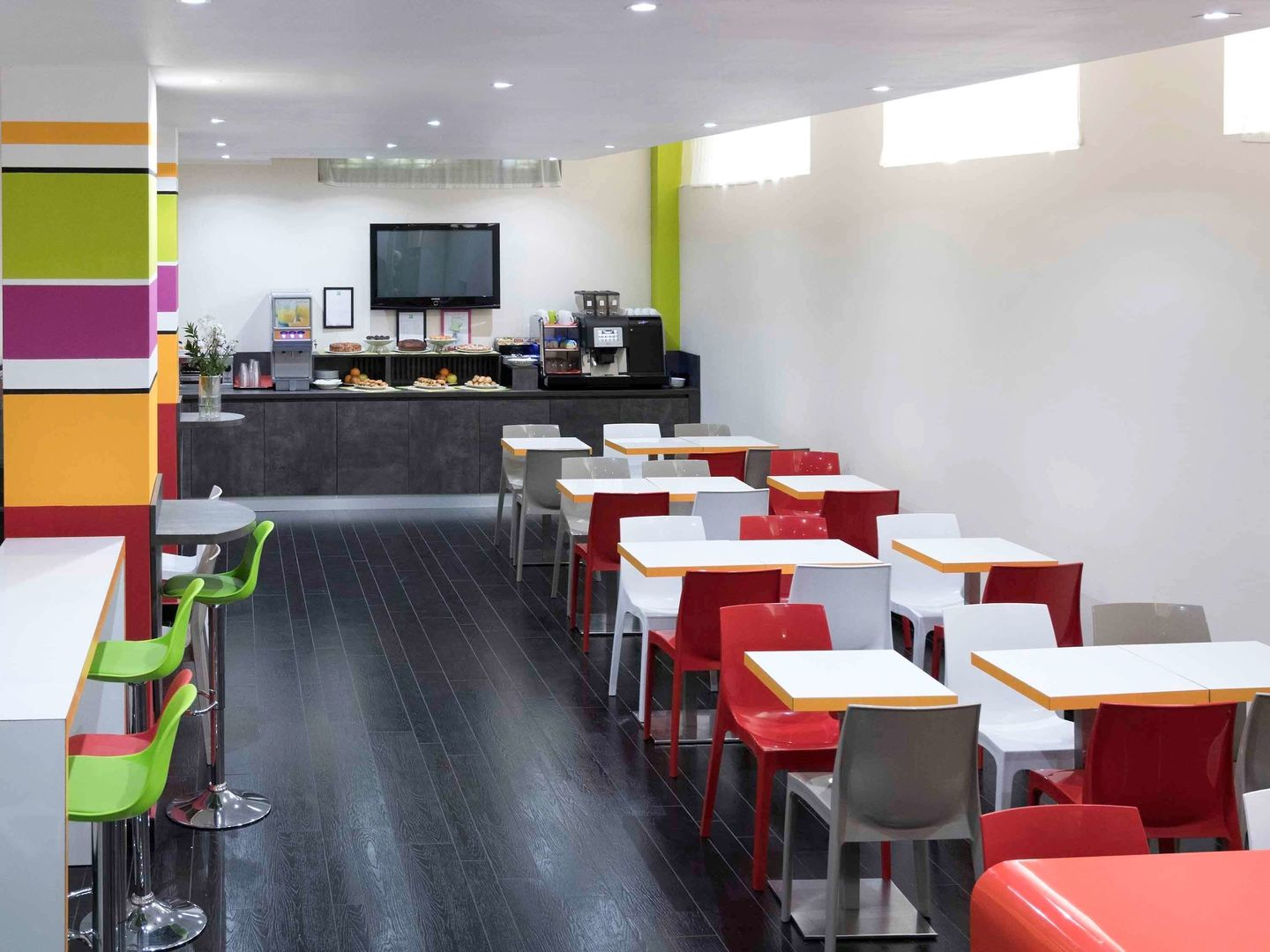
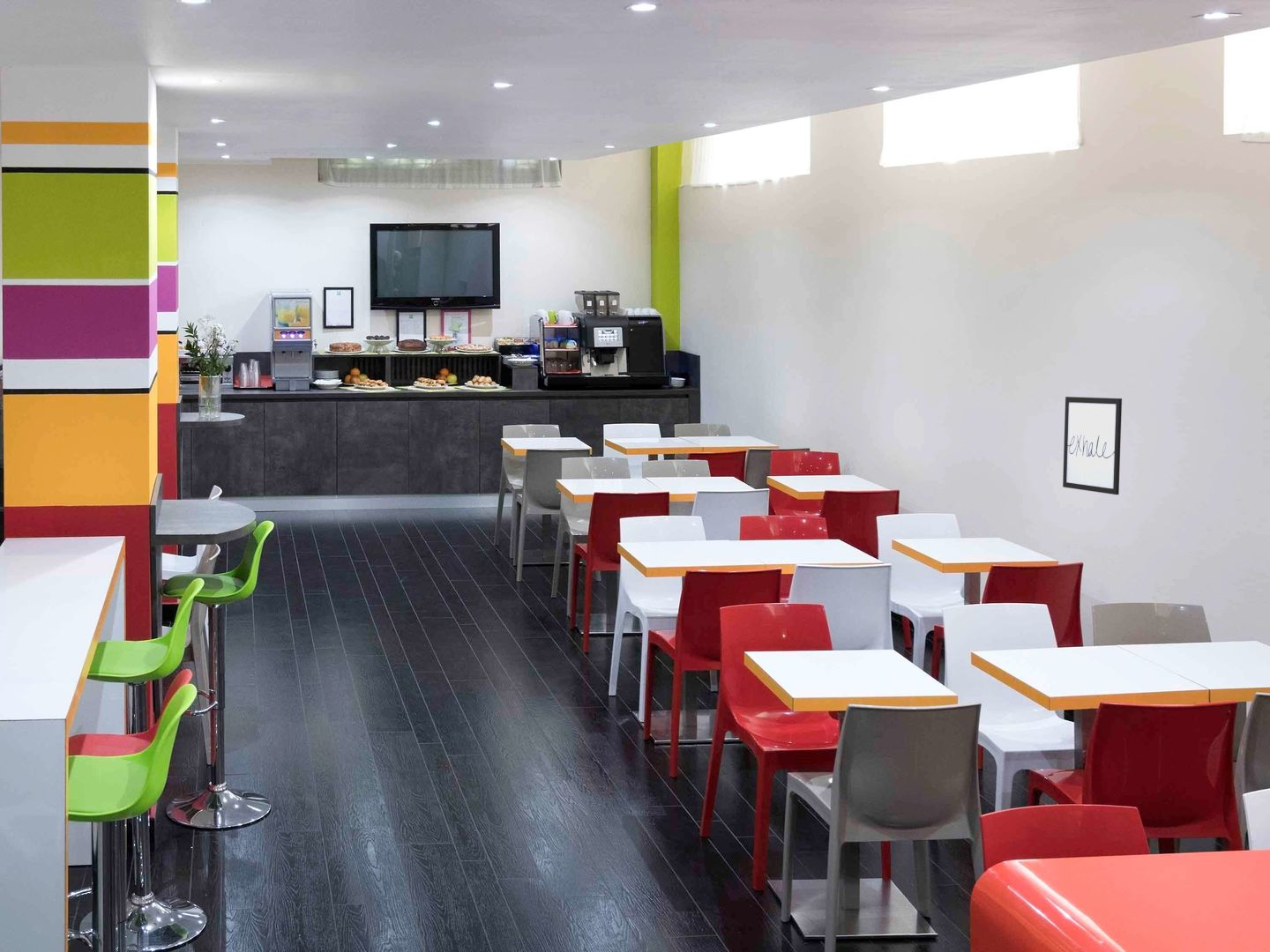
+ wall art [1062,396,1123,495]
